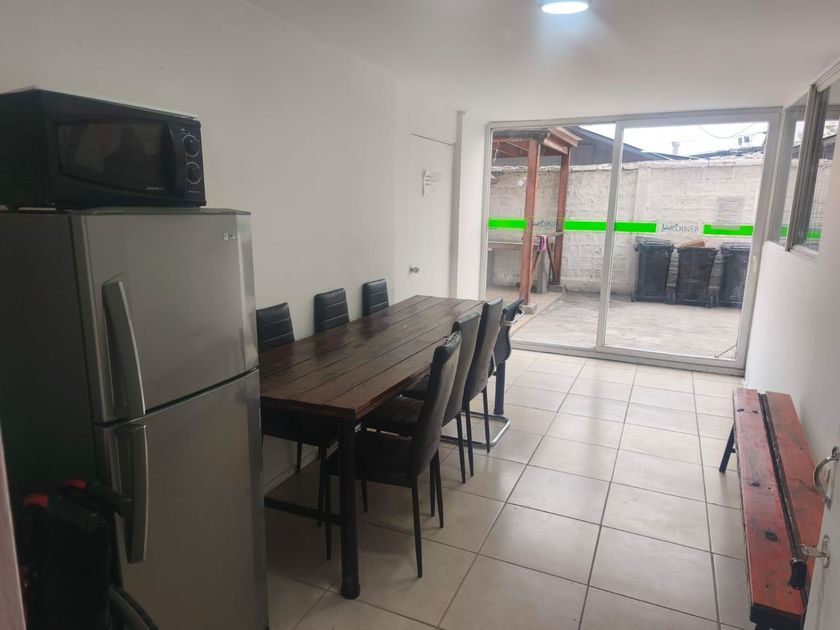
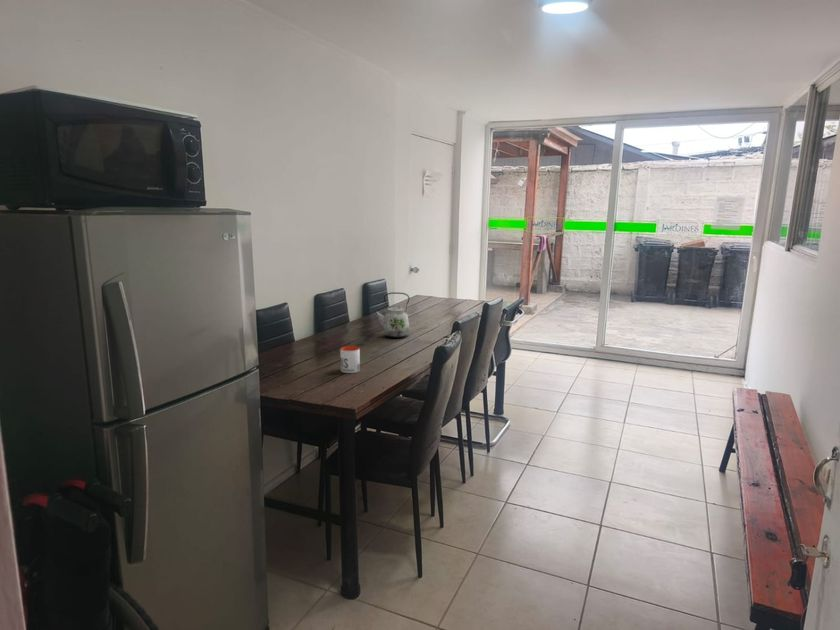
+ kettle [373,291,411,339]
+ mug [339,345,361,374]
